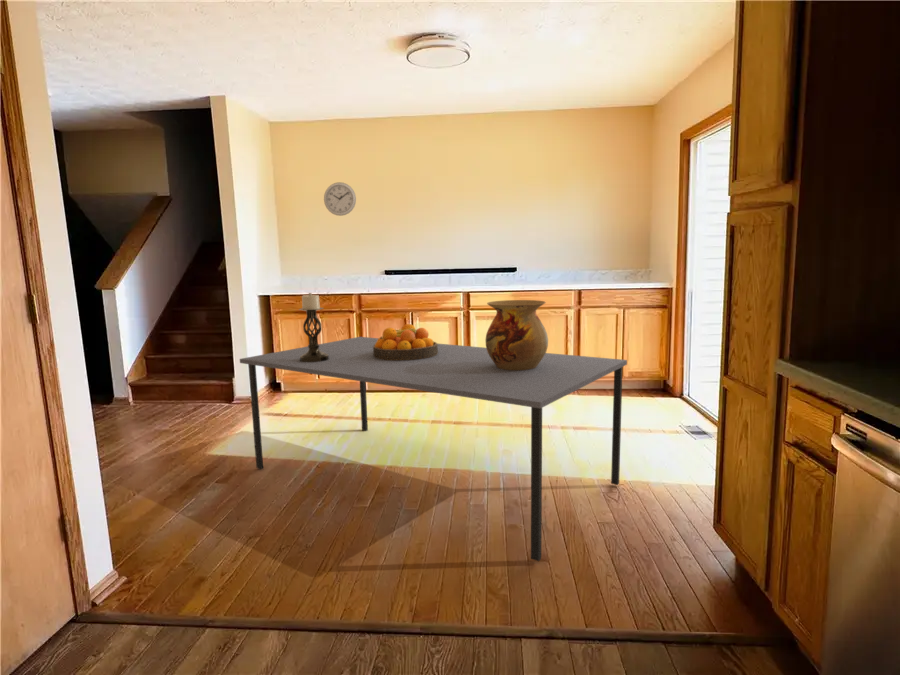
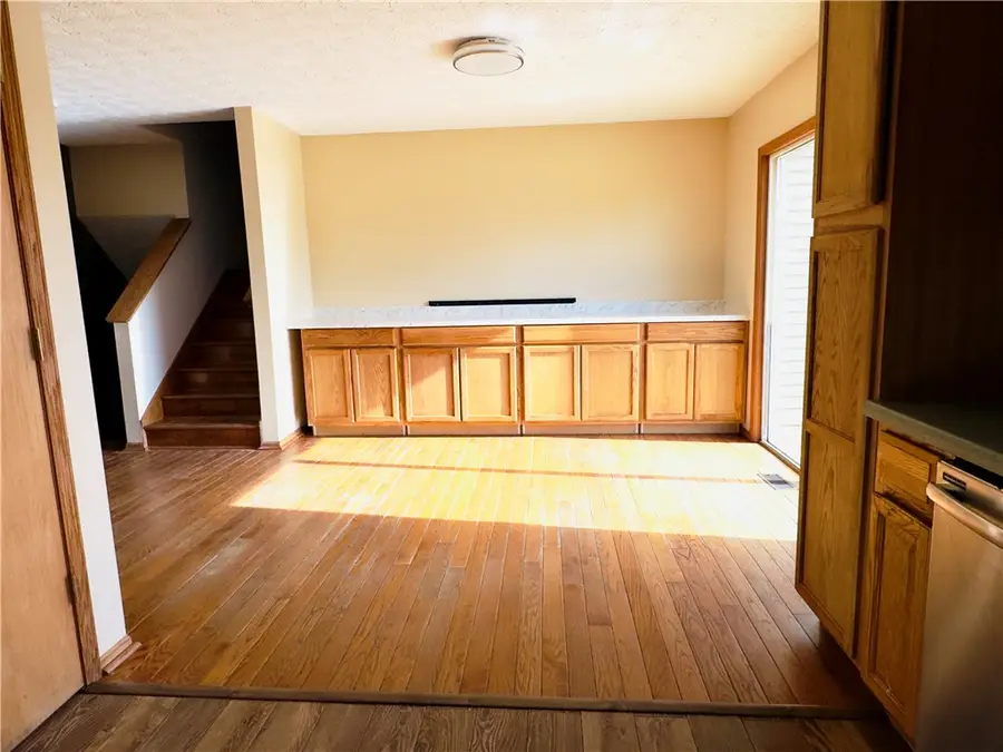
- candle holder [298,292,329,362]
- dining table [239,336,628,562]
- wall clock [323,181,357,217]
- vase [485,299,549,370]
- fruit bowl [373,323,439,360]
